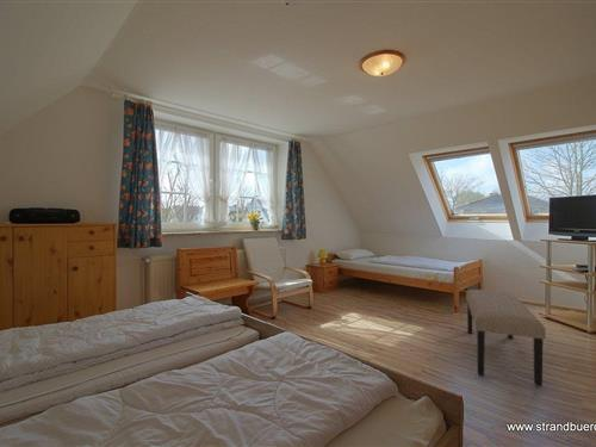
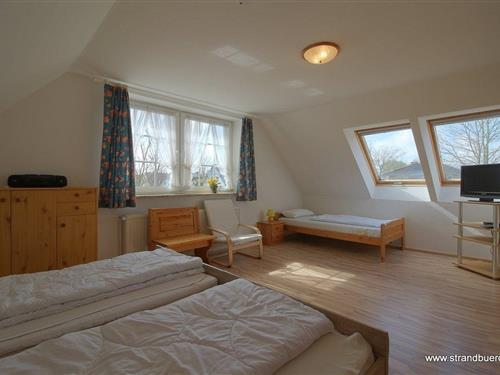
- bench [465,288,547,387]
